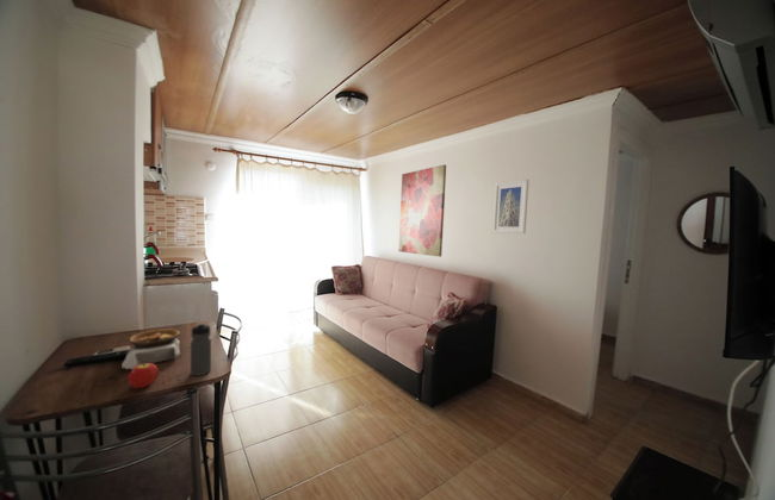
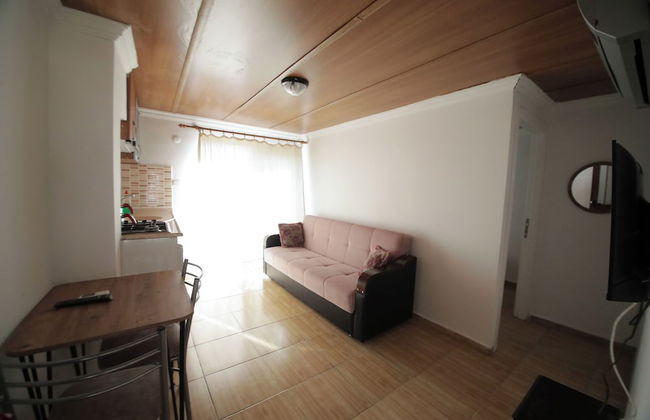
- water bottle [190,321,212,376]
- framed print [491,179,531,235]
- wall art [397,163,447,258]
- fruit [126,363,160,389]
- bowl [120,329,181,370]
